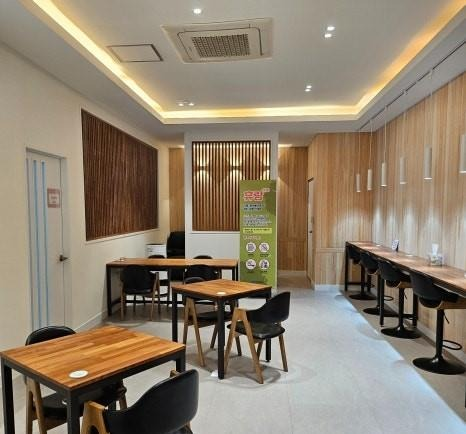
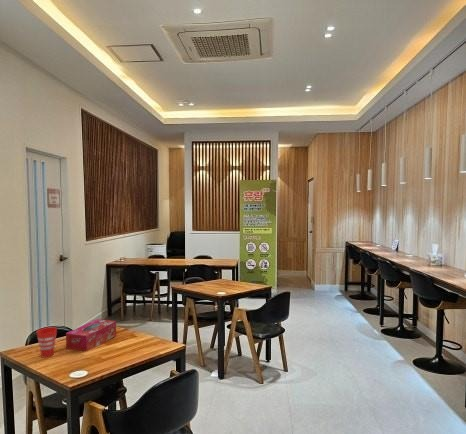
+ tissue box [65,318,117,352]
+ cup [36,326,58,359]
